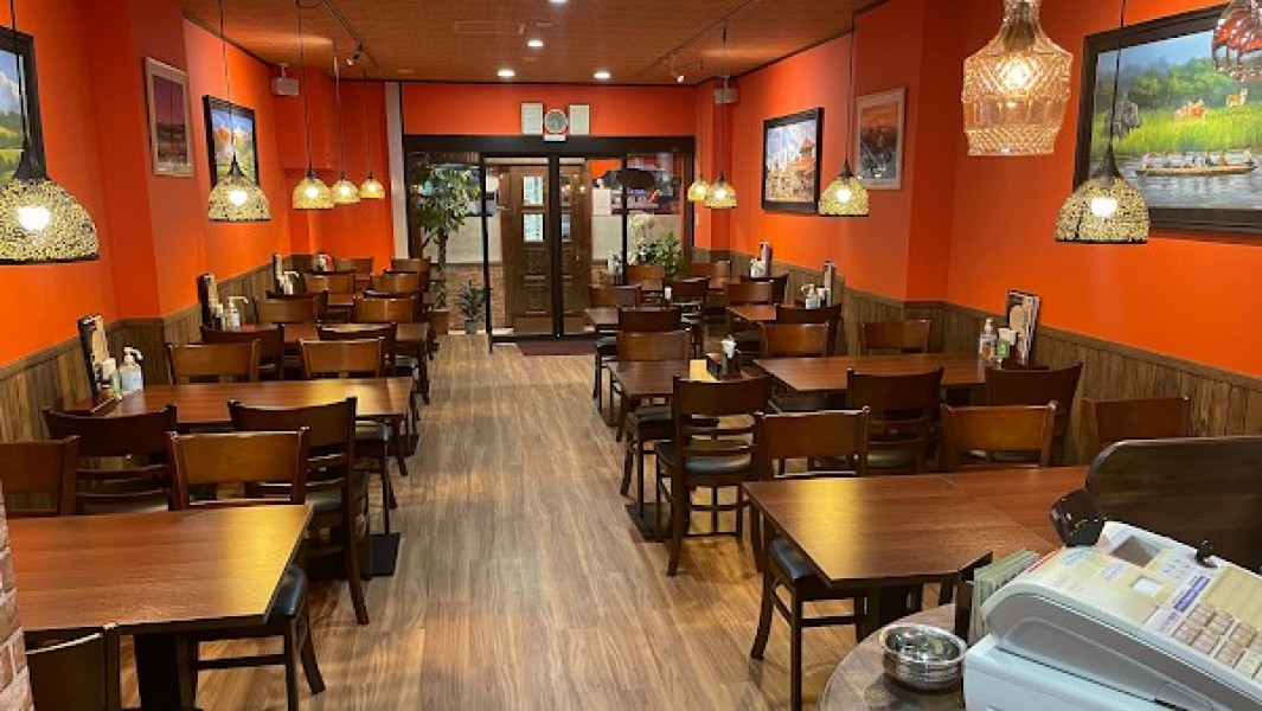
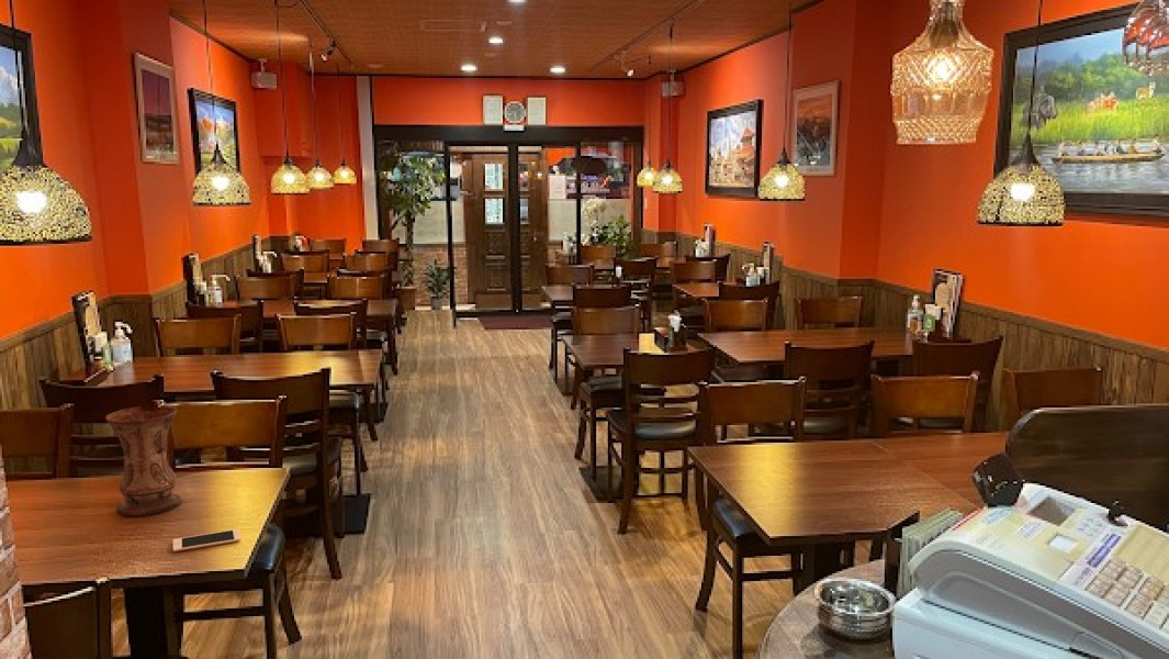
+ cell phone [172,528,241,552]
+ vase [104,405,182,517]
